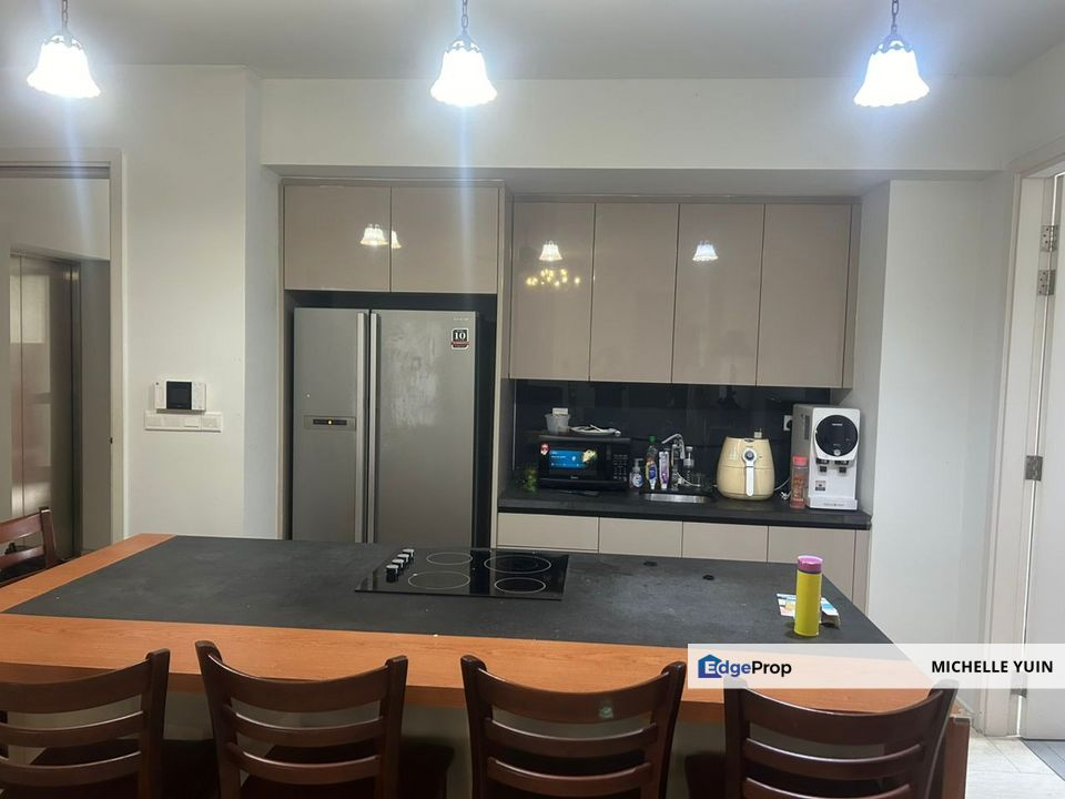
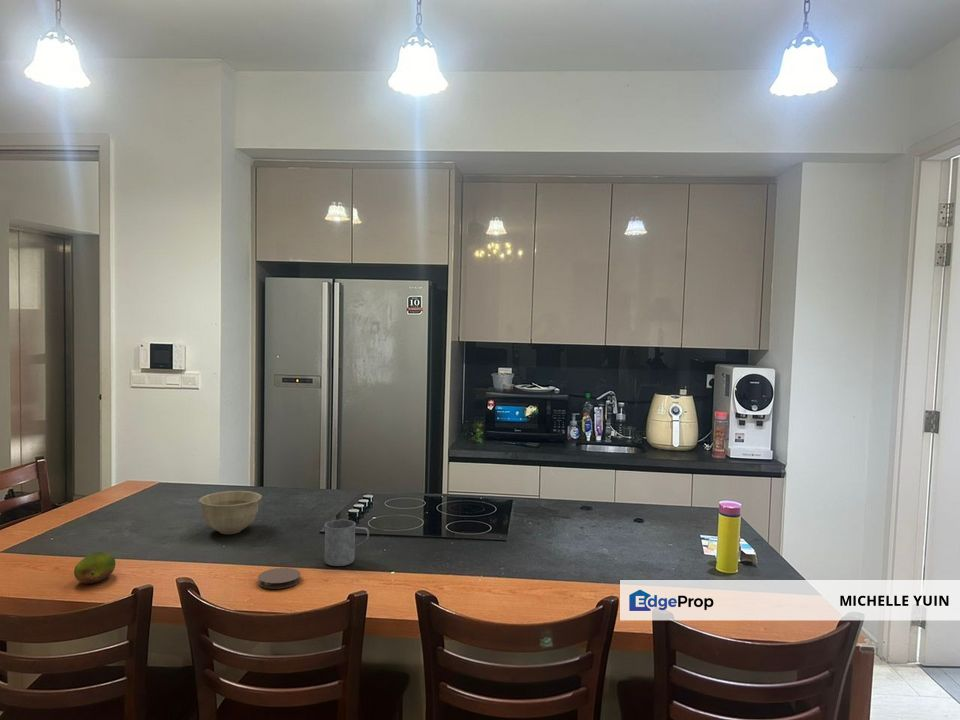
+ mug [324,519,370,567]
+ coaster [257,567,302,590]
+ fruit [73,551,117,585]
+ bowl [198,490,263,535]
